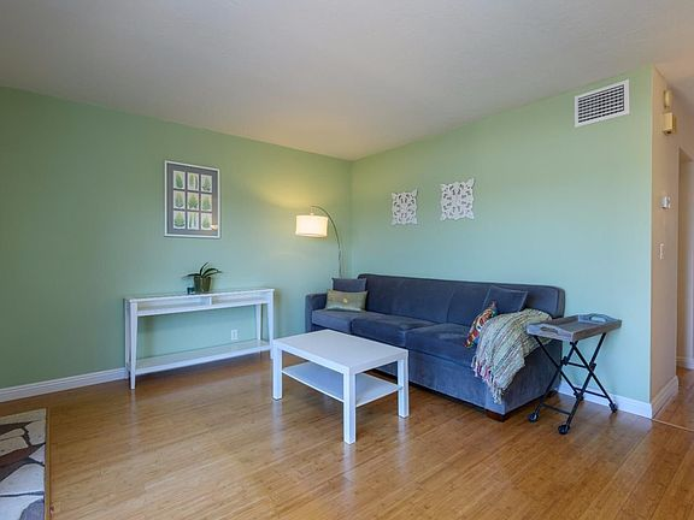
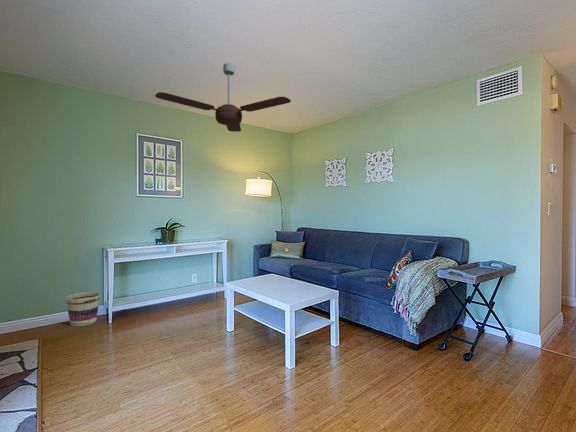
+ ceiling fan [154,62,292,133]
+ basket [65,291,102,327]
